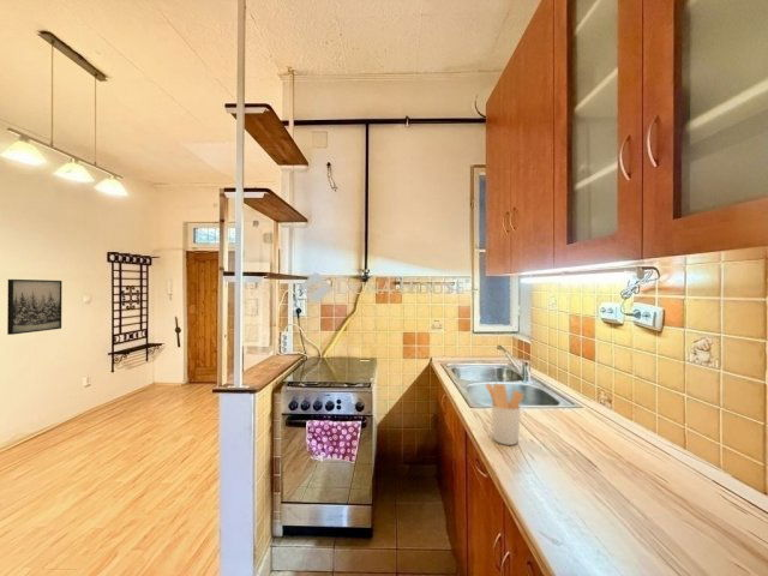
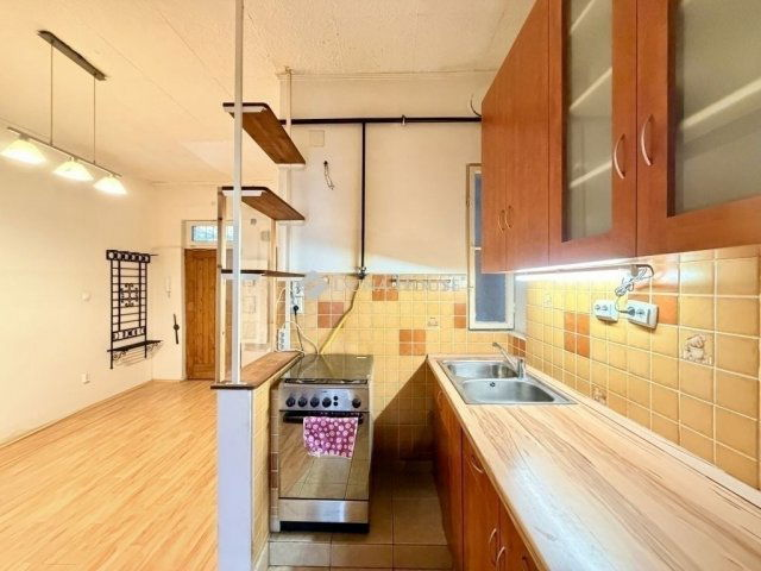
- utensil holder [485,383,524,446]
- wall art [6,278,64,336]
